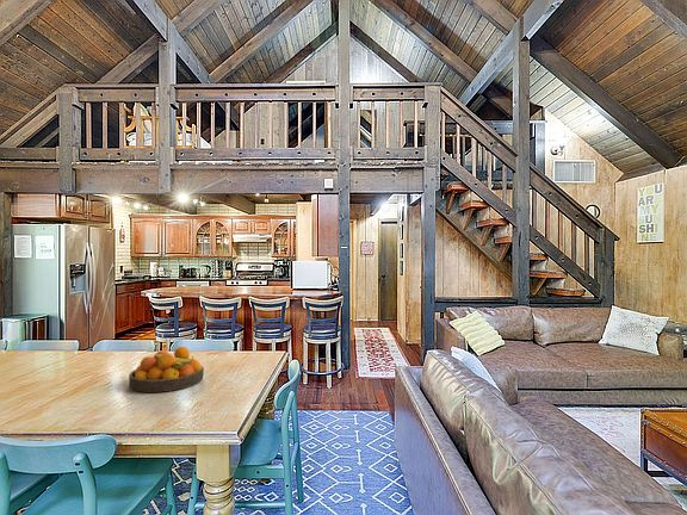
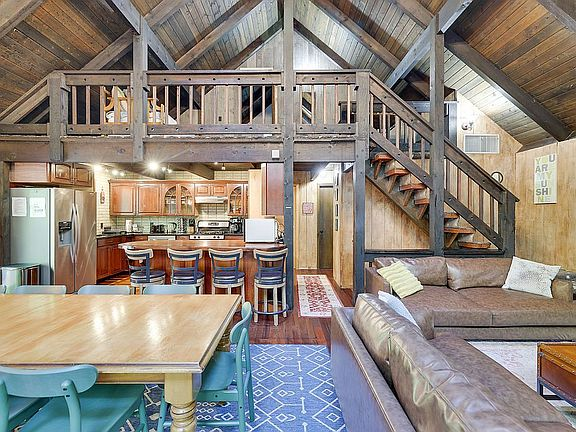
- fruit bowl [128,346,205,393]
